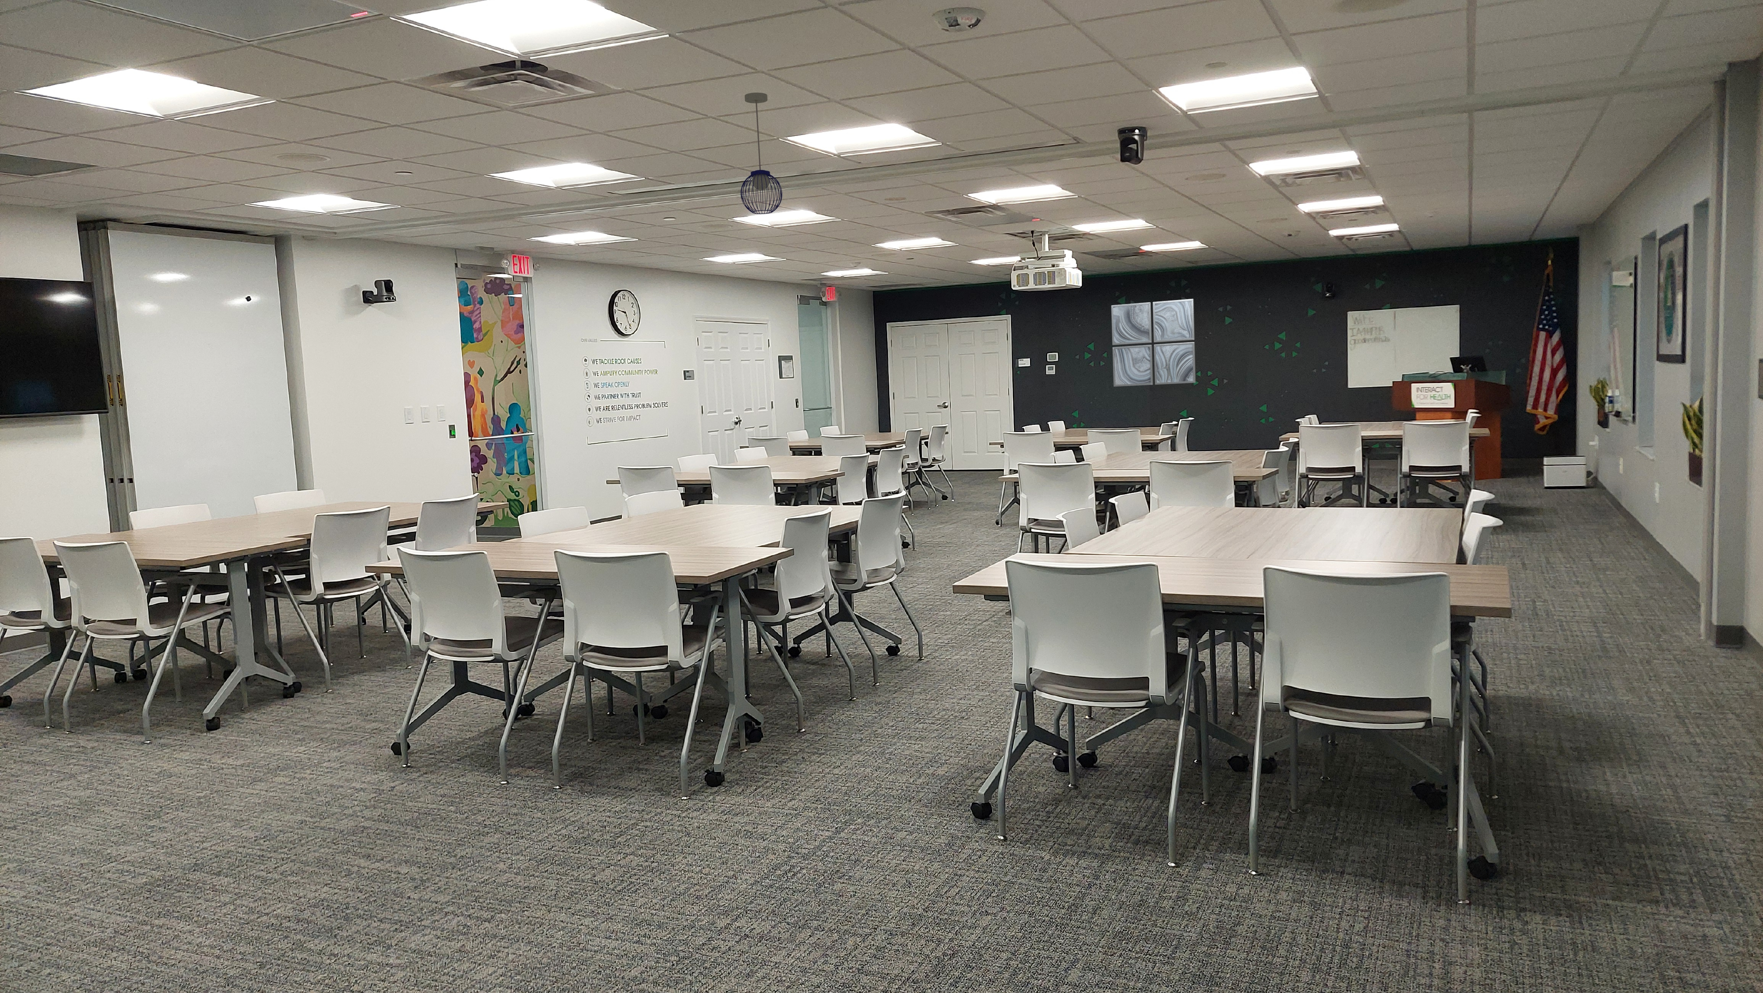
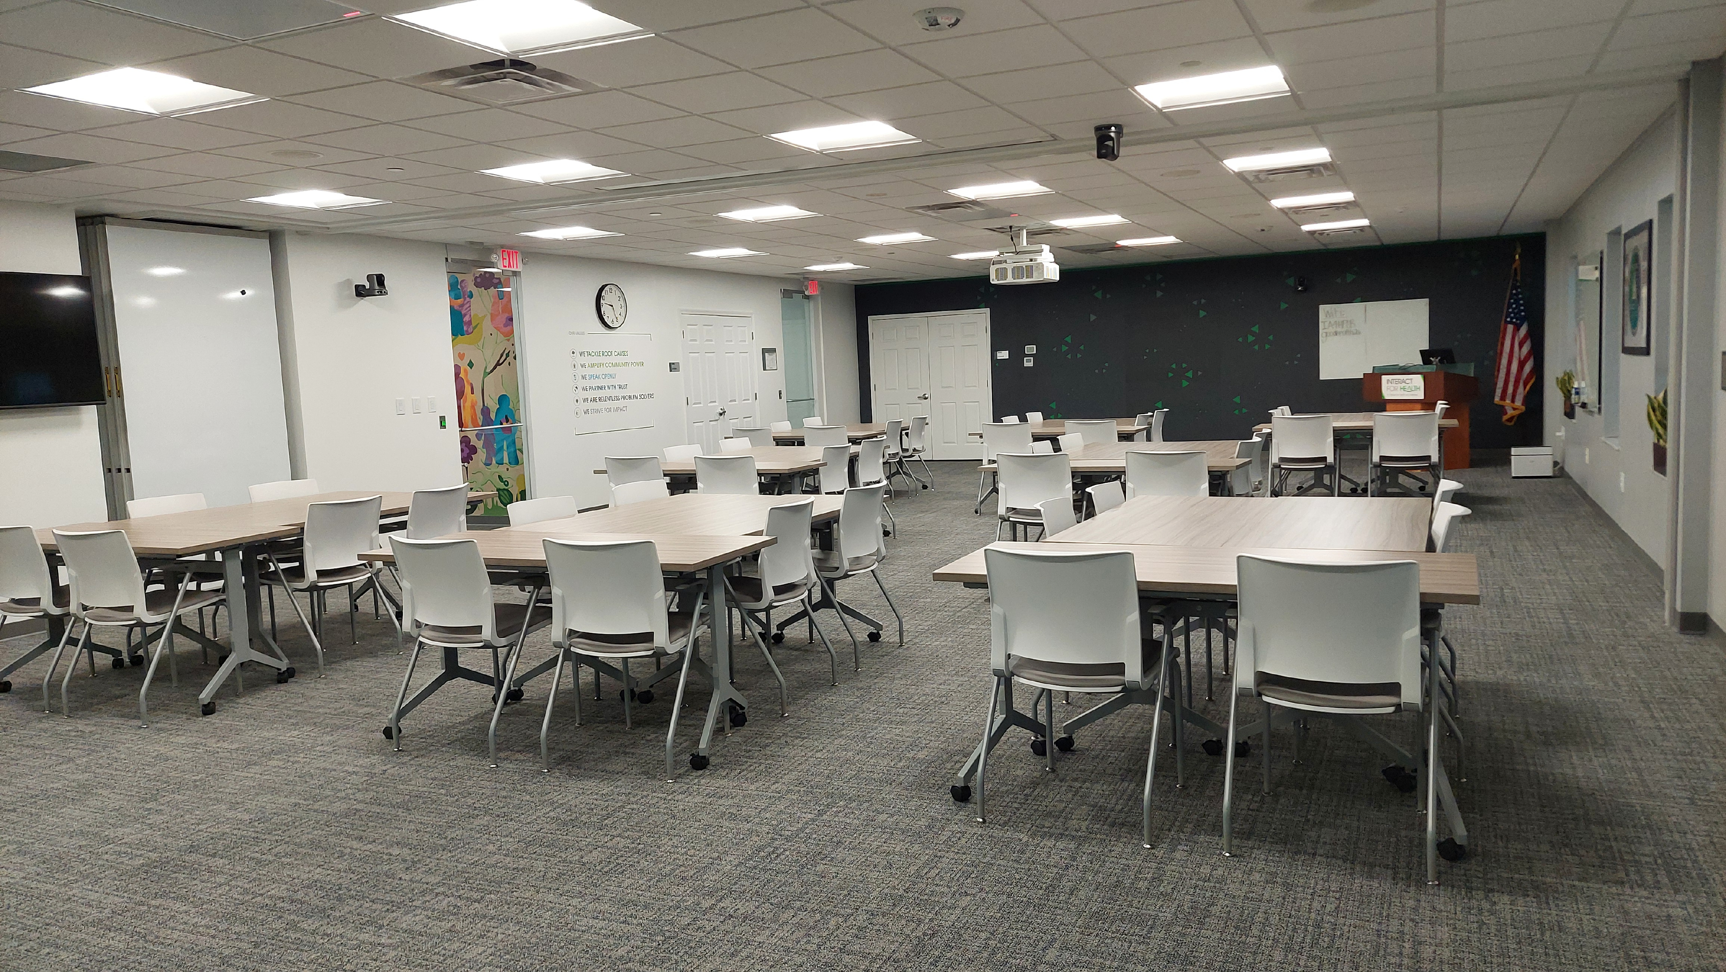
- pendant light [740,92,782,214]
- wall art [1110,298,1196,388]
